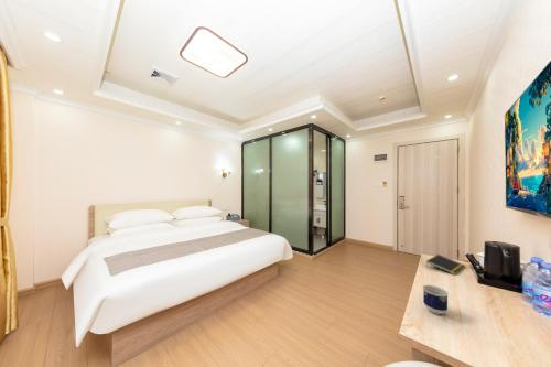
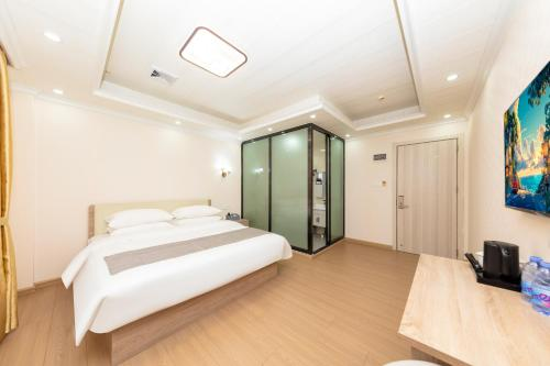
- cup [422,284,450,315]
- notepad [425,253,466,276]
